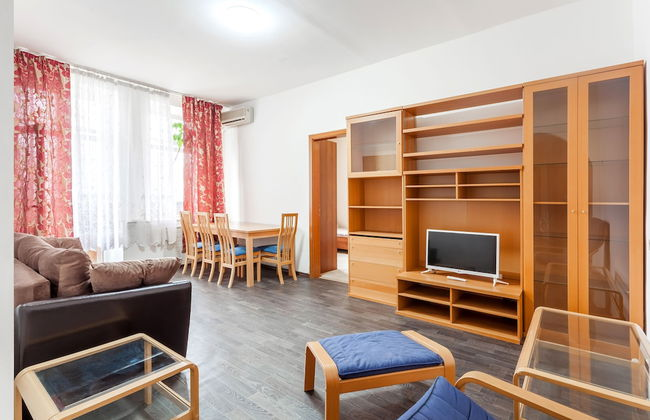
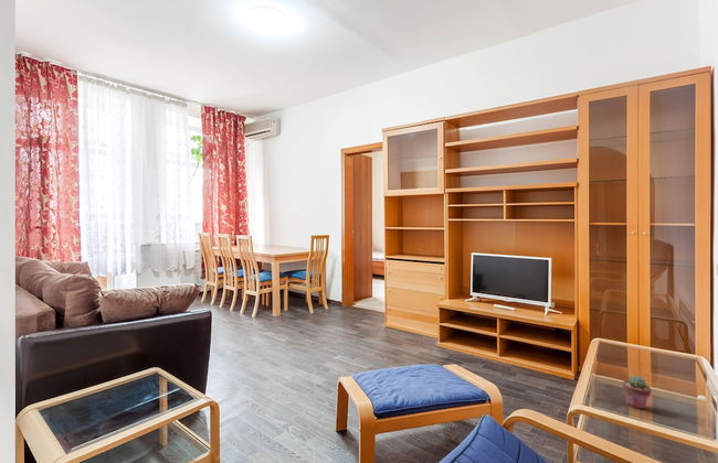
+ potted succulent [622,375,653,410]
